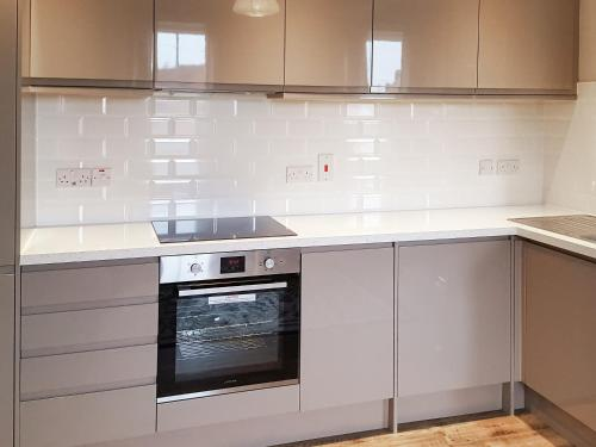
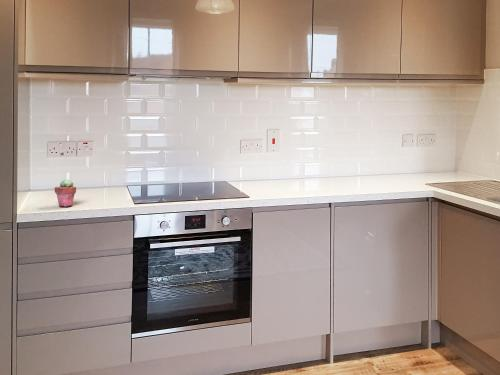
+ potted succulent [54,178,77,207]
